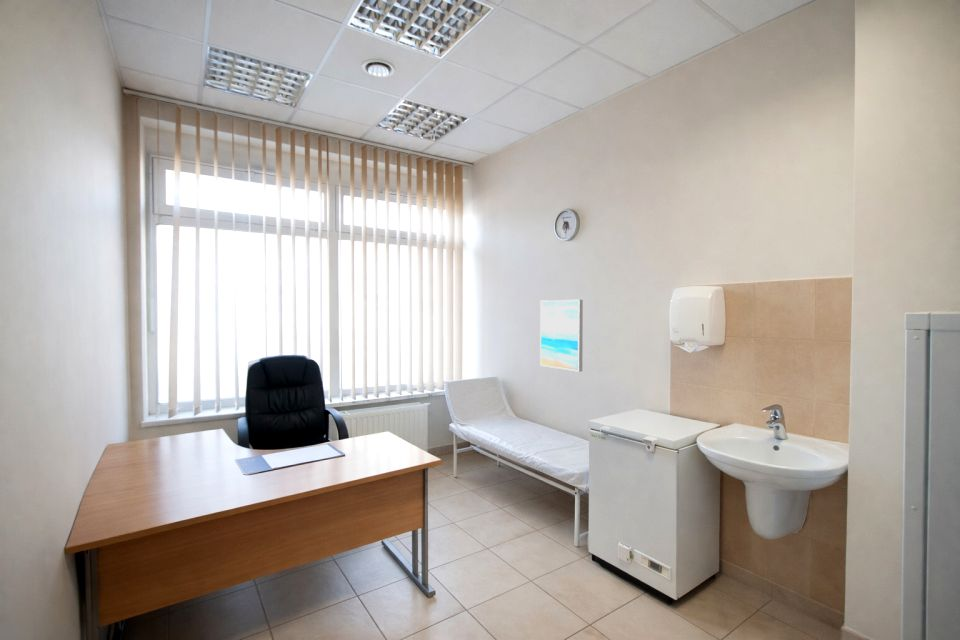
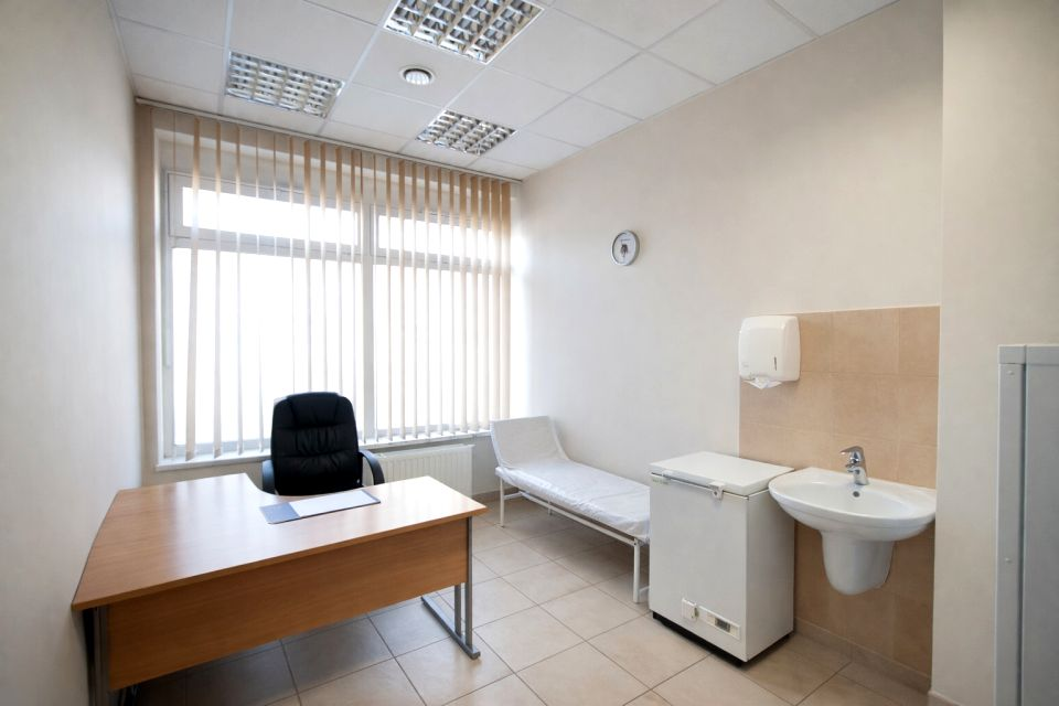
- wall art [539,299,584,373]
